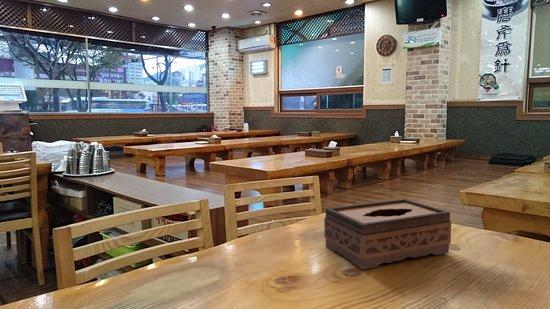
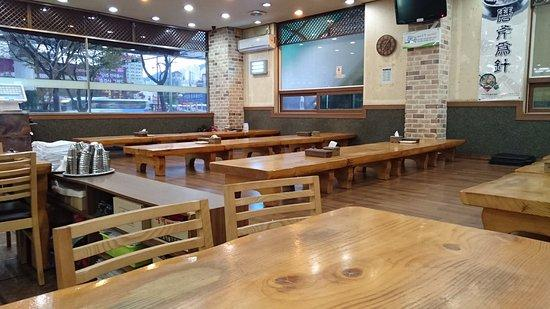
- tissue box [323,198,452,271]
